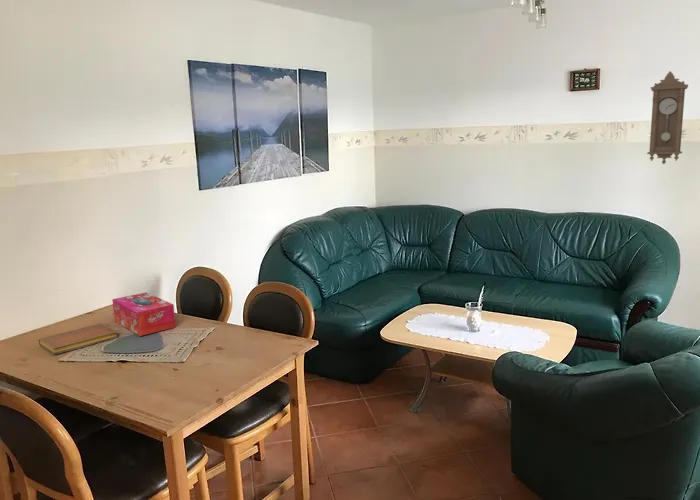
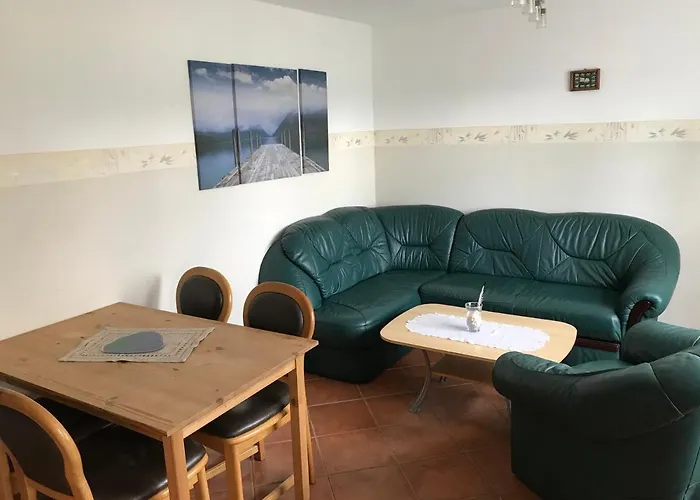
- notebook [38,323,119,355]
- pendulum clock [646,70,689,165]
- tissue box [111,292,177,337]
